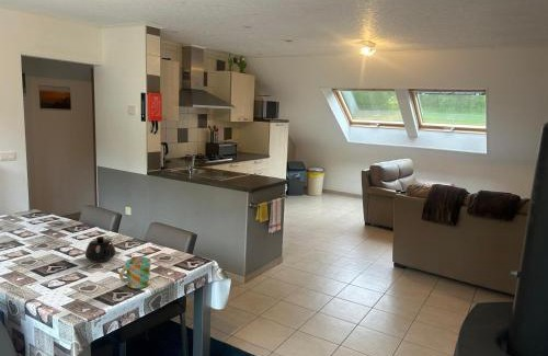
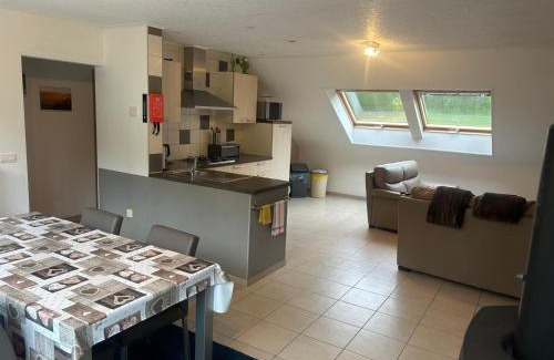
- teapot [84,236,117,263]
- mug [118,256,152,289]
